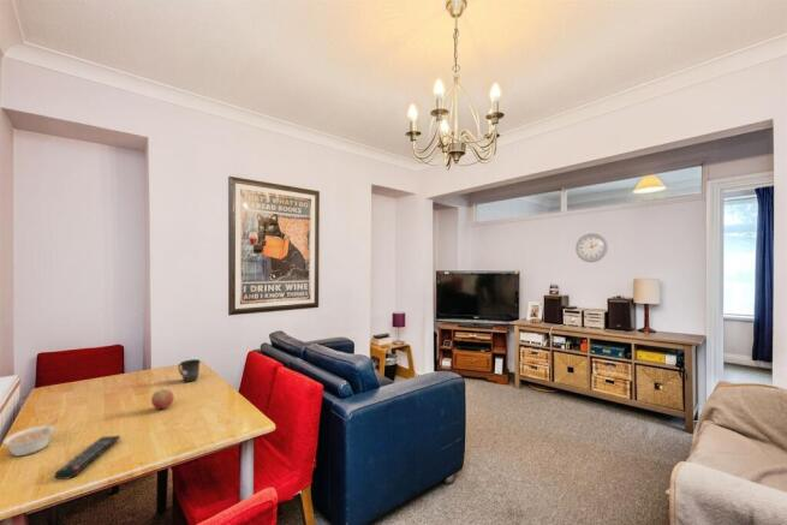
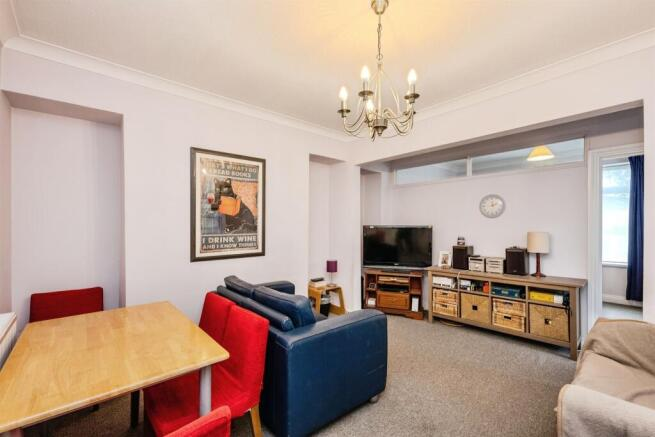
- fruit [150,388,175,410]
- legume [2,418,60,457]
- mug [178,358,202,383]
- remote control [53,435,121,481]
